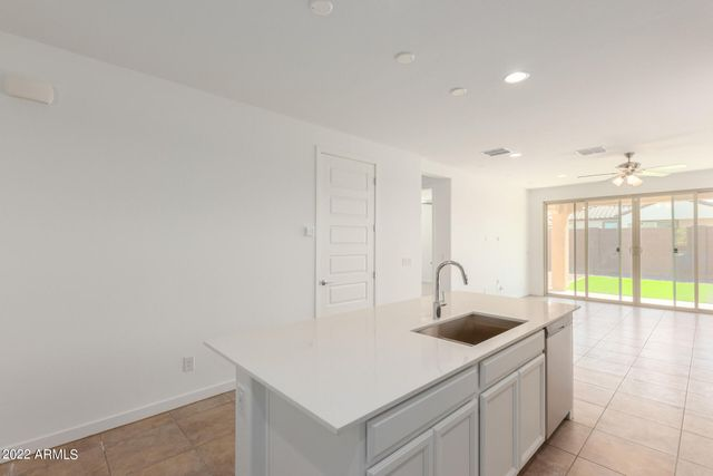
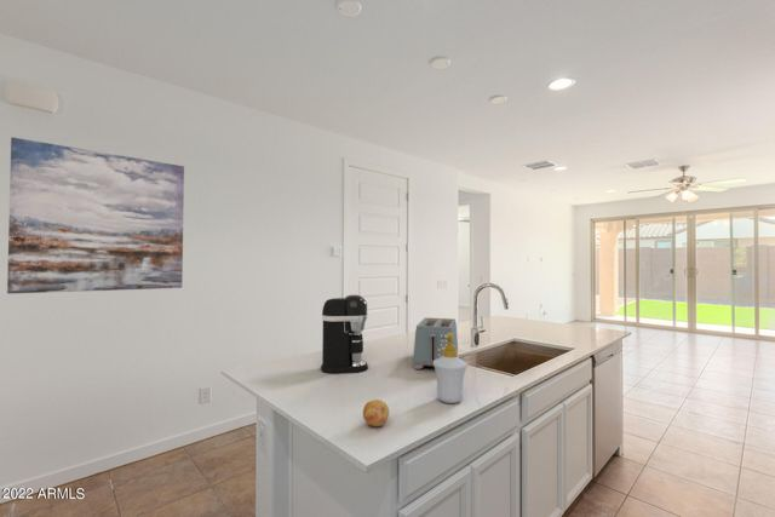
+ soap bottle [432,333,469,404]
+ wall art [6,136,185,294]
+ coffee maker [320,293,369,374]
+ fruit [362,398,390,427]
+ toaster [412,316,459,370]
